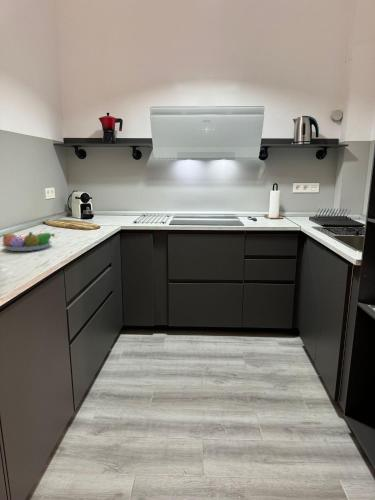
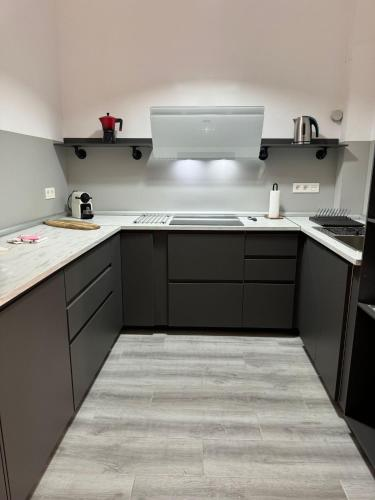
- fruit bowl [1,231,56,252]
